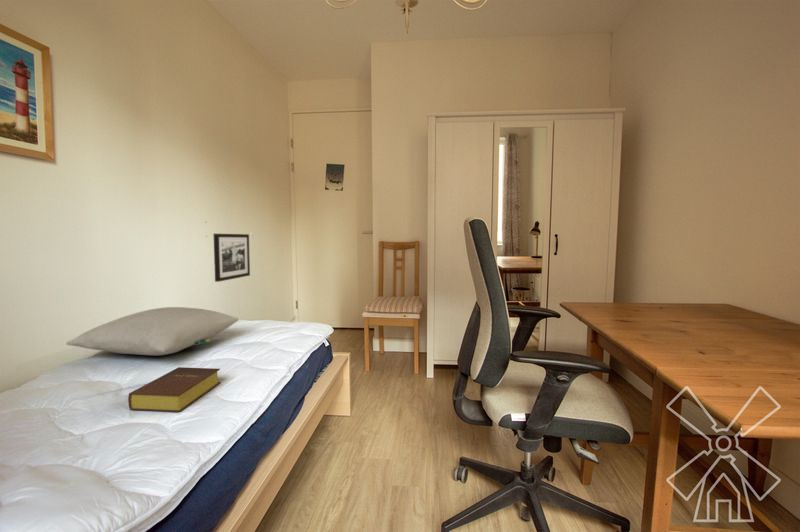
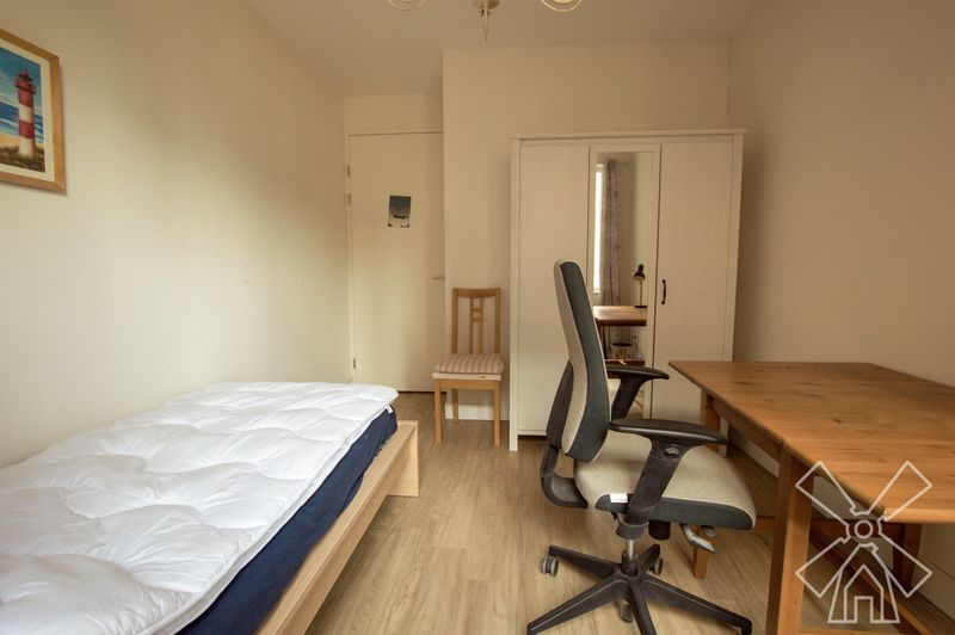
- bible [127,366,221,413]
- picture frame [213,233,251,283]
- pillow [65,306,240,356]
